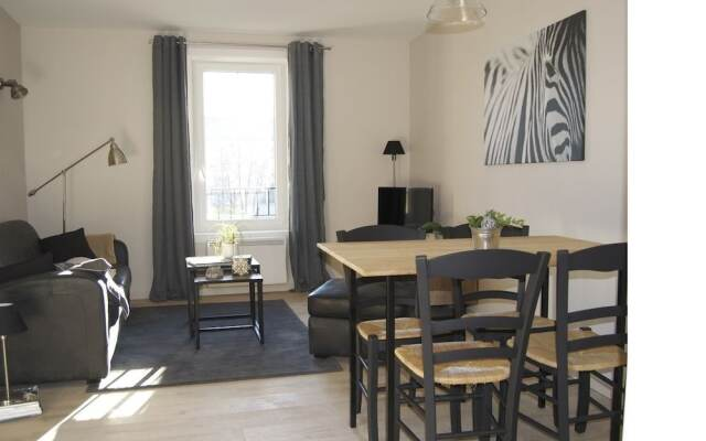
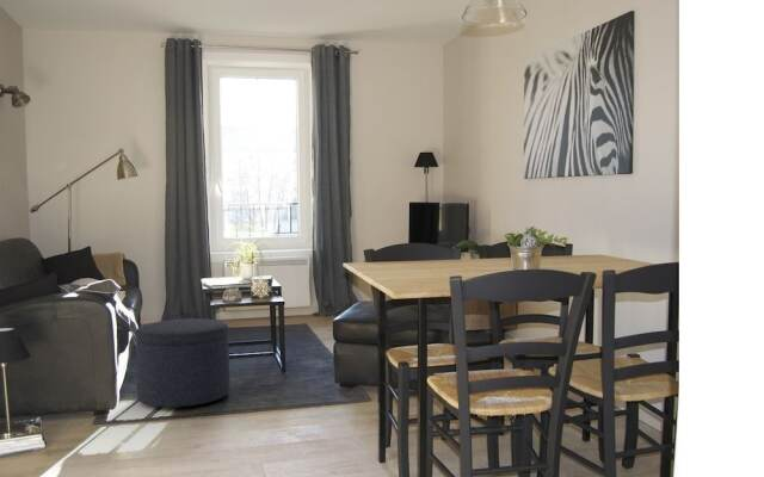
+ ottoman [134,317,230,409]
